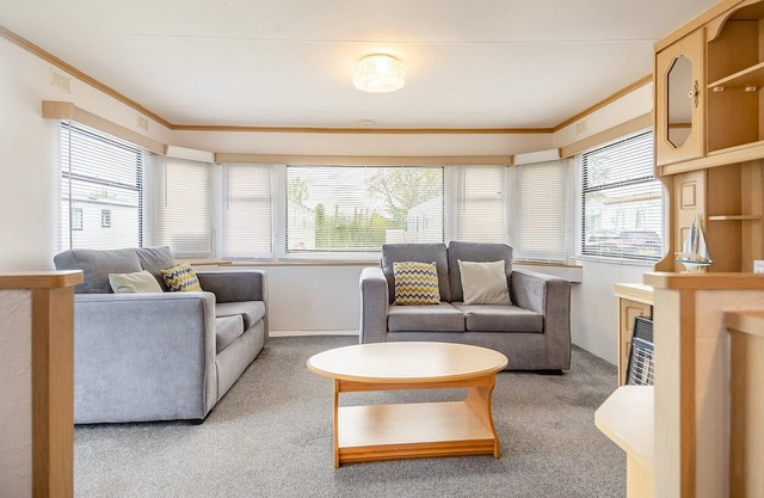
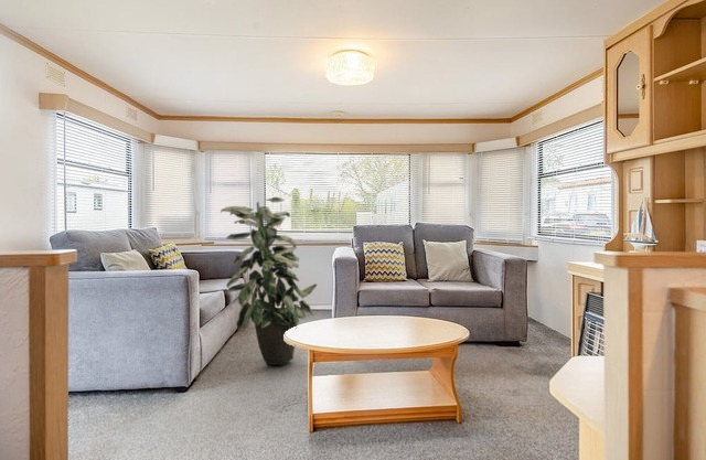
+ indoor plant [220,196,318,366]
